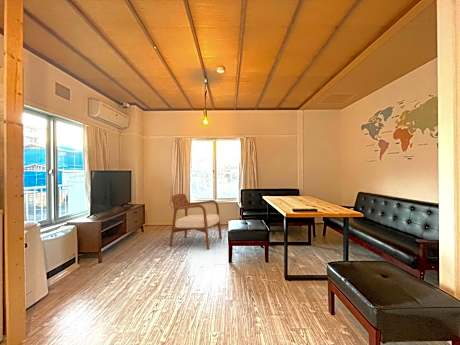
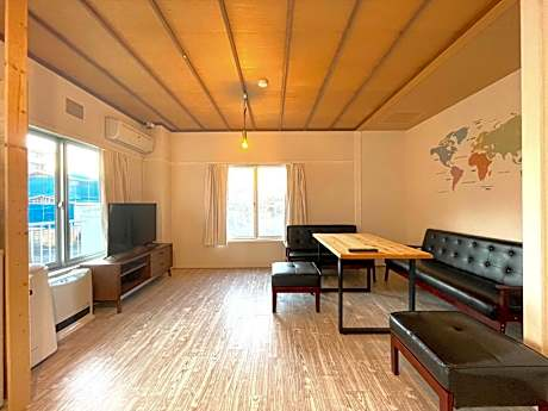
- armchair [168,193,223,250]
